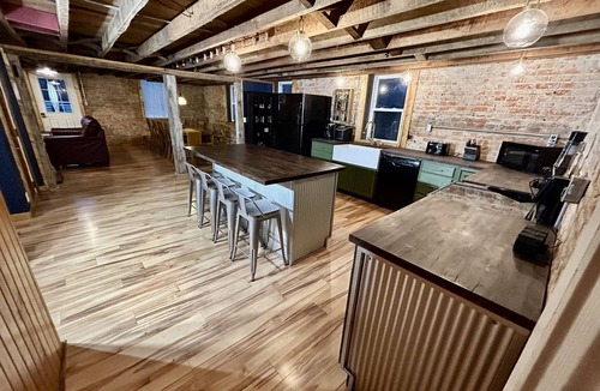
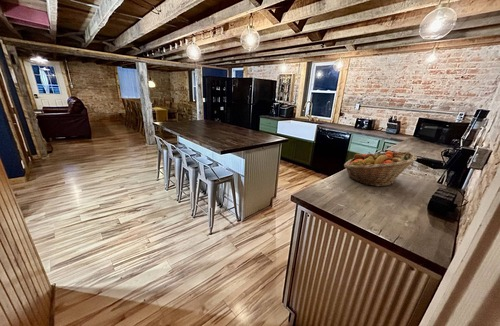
+ fruit basket [343,150,418,187]
